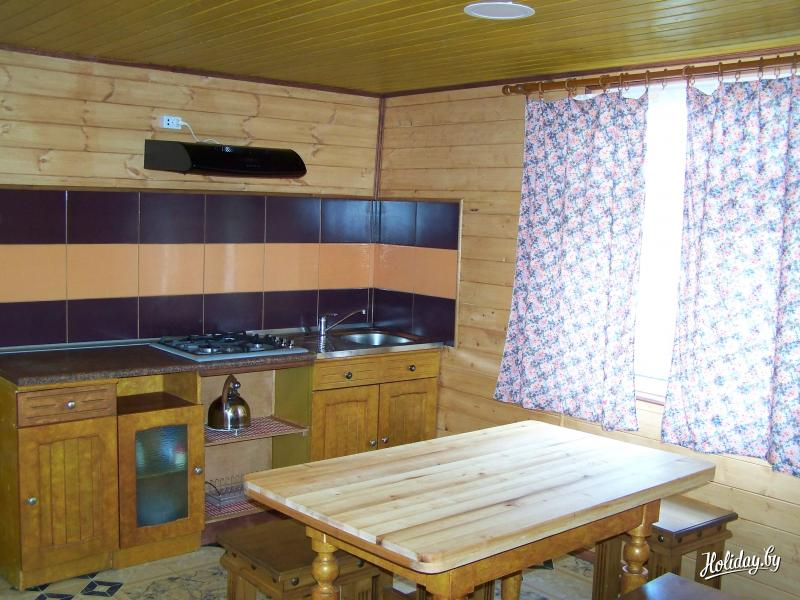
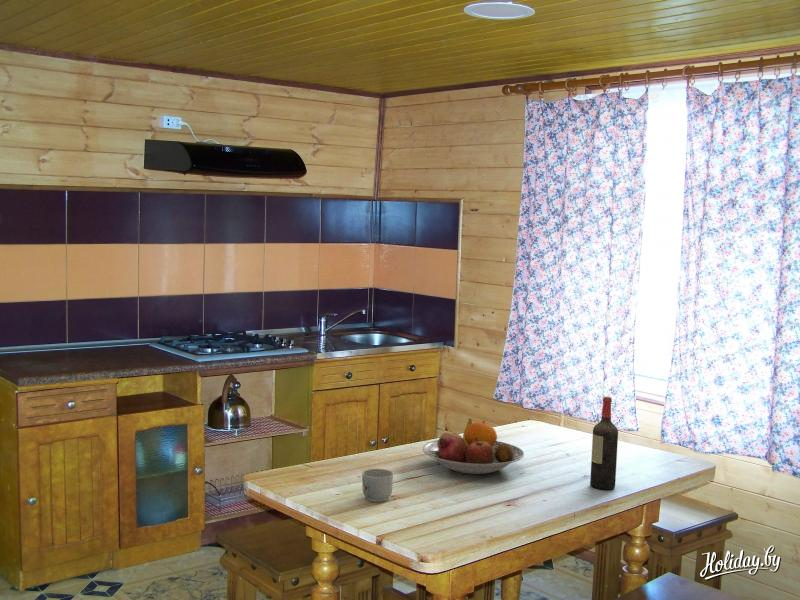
+ fruit bowl [422,418,525,475]
+ wine bottle [589,396,619,491]
+ mug [361,468,394,503]
